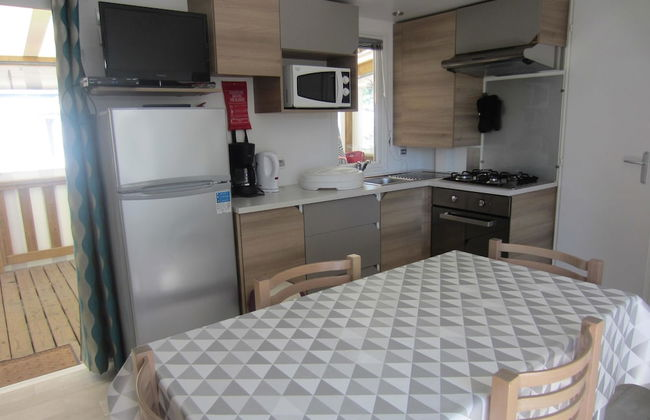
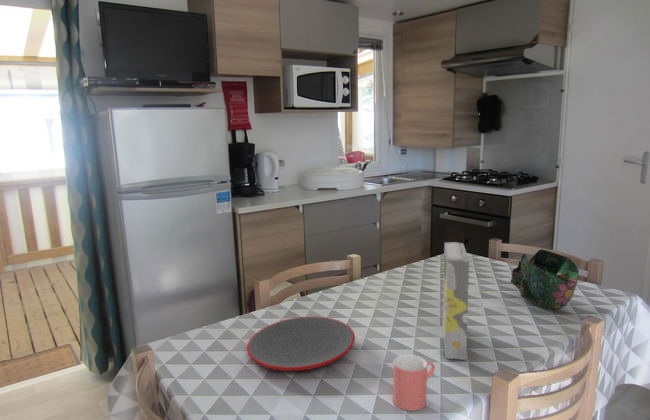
+ decorative bowl [509,248,580,310]
+ cup [392,354,436,412]
+ cereal box [442,241,470,361]
+ plate [246,315,356,372]
